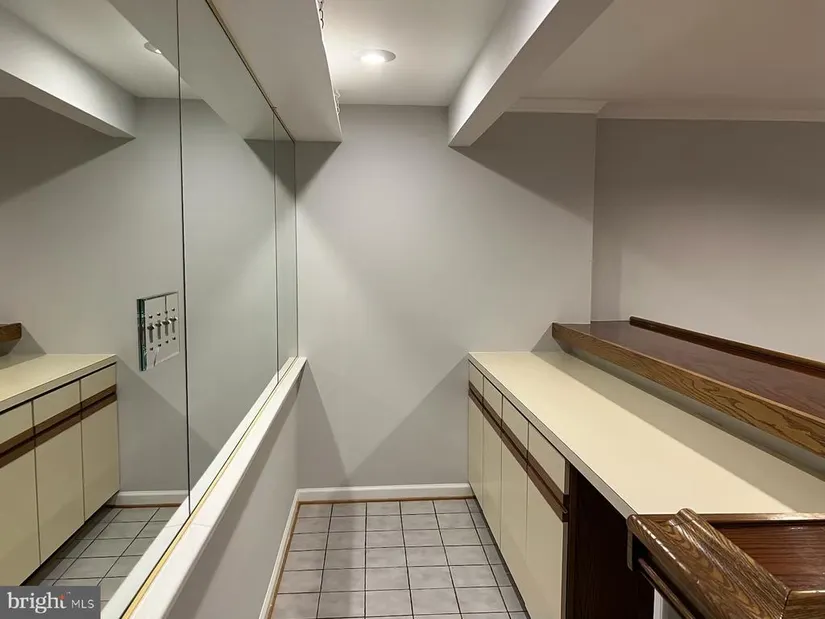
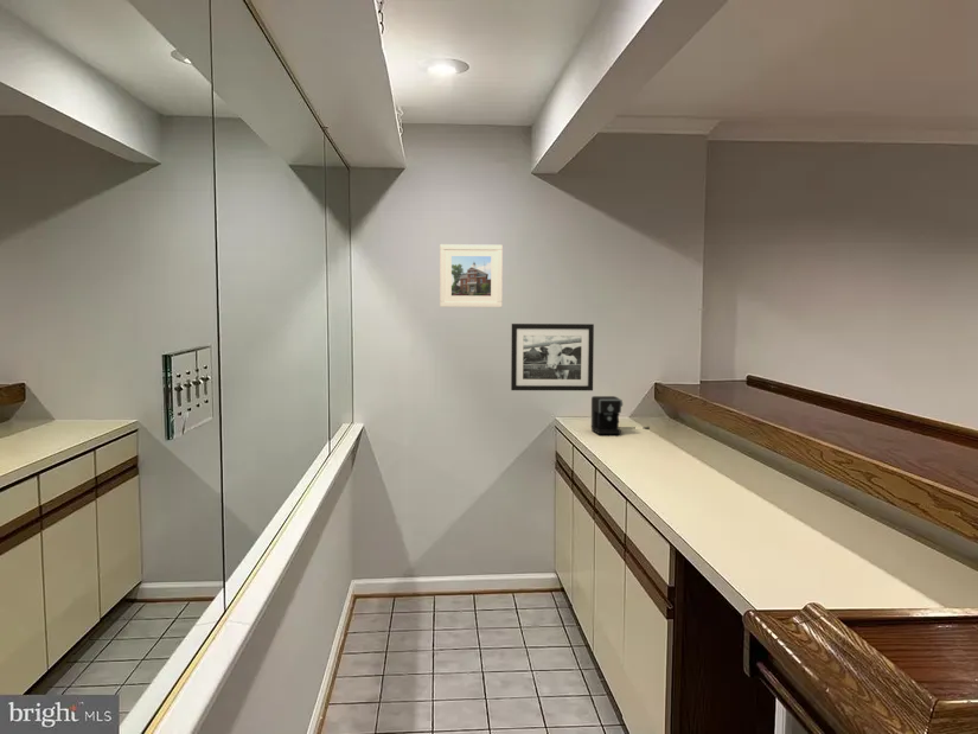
+ picture frame [510,323,595,391]
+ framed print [439,243,504,308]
+ coffee maker [590,395,651,435]
